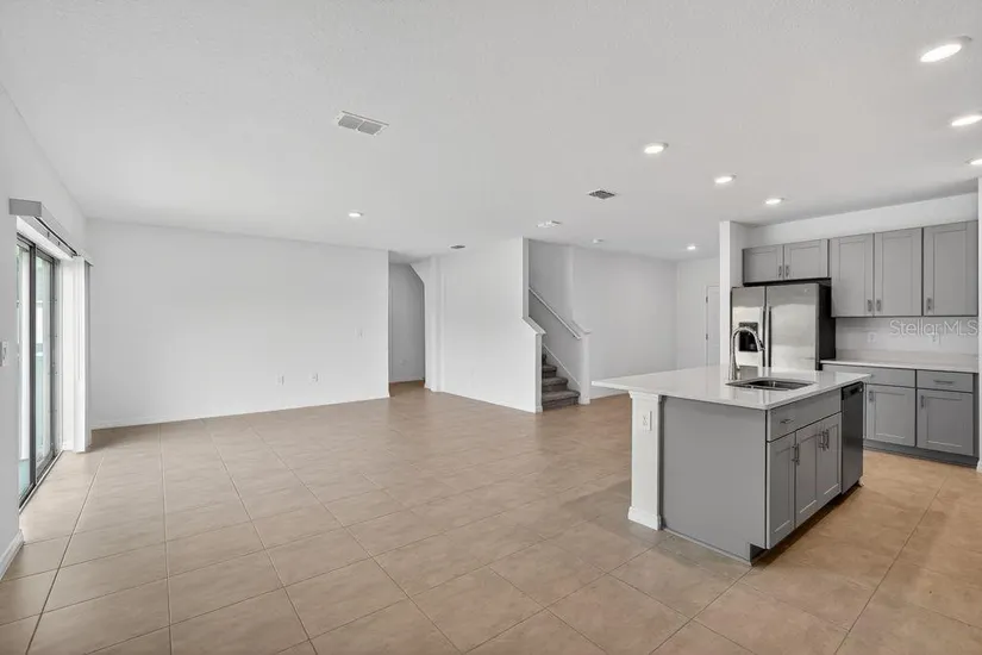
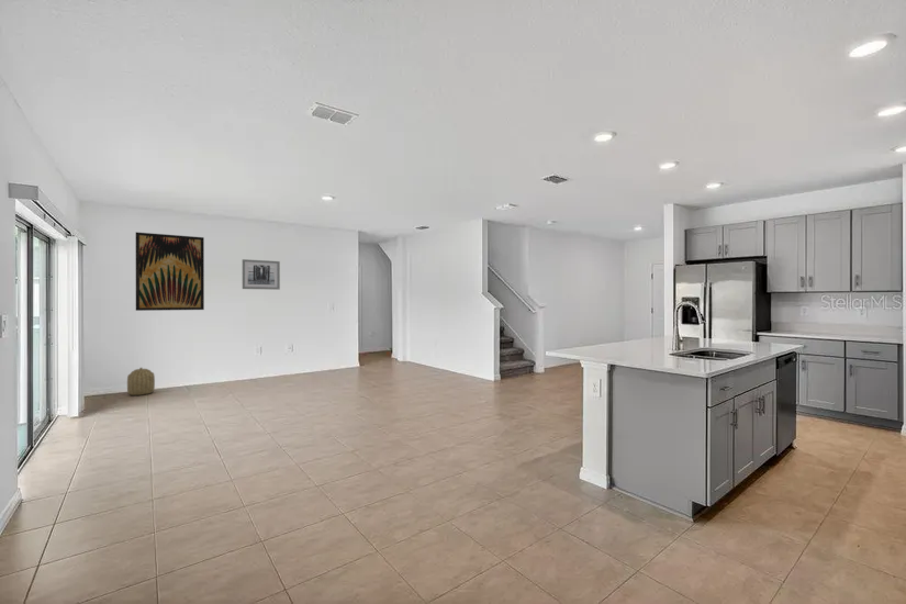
+ basket [126,367,156,396]
+ wall art [242,258,281,291]
+ wall art [135,231,205,312]
